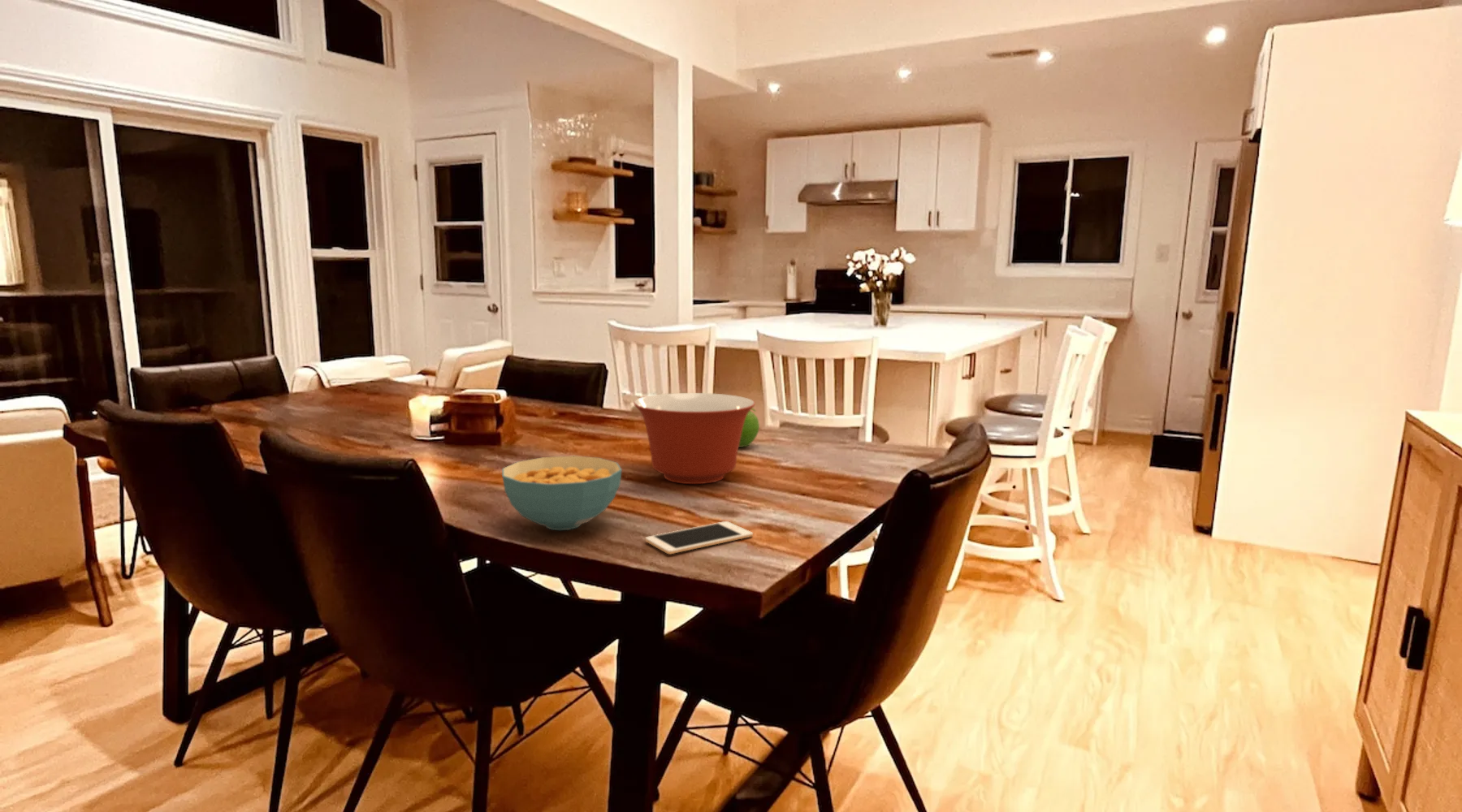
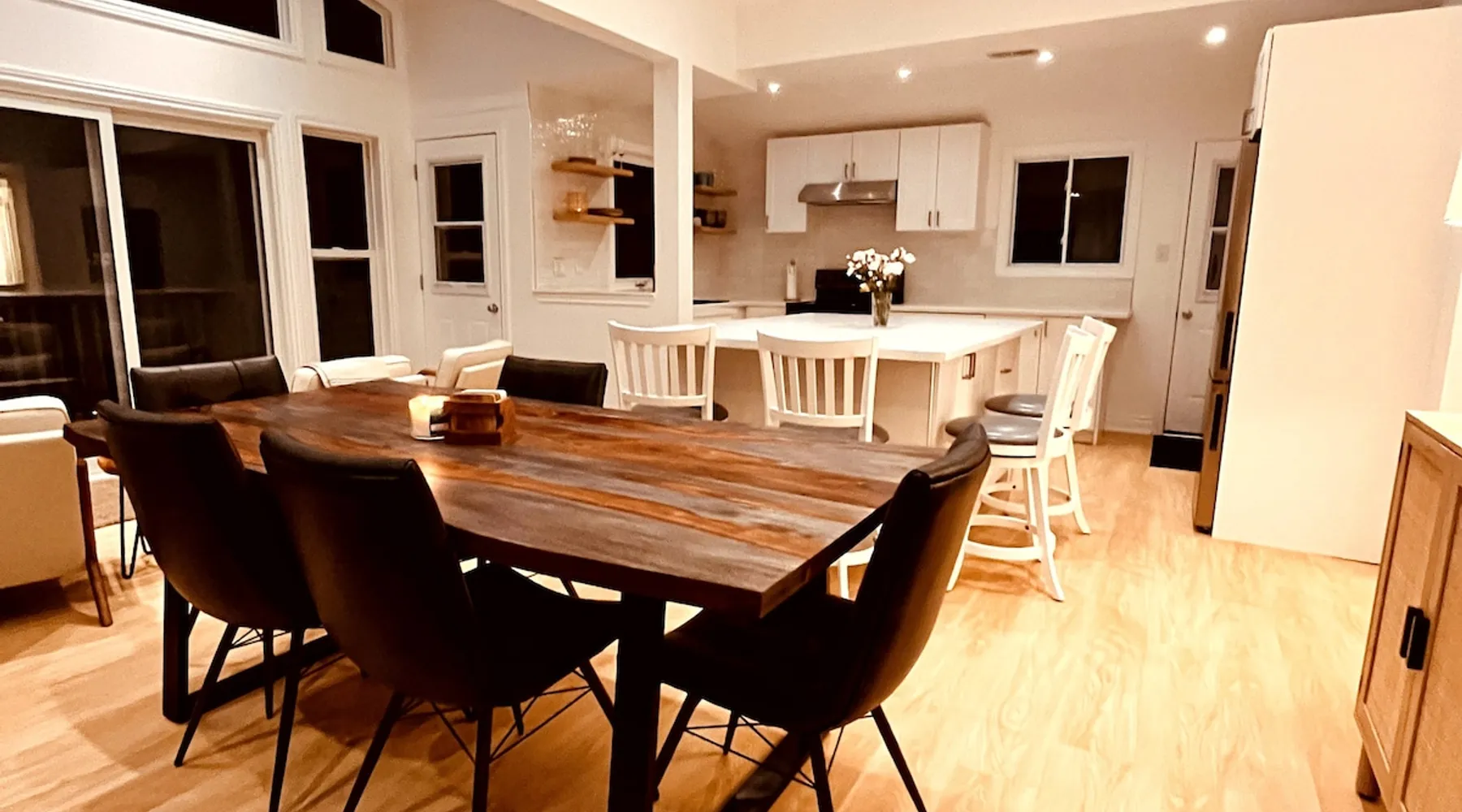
- cereal bowl [501,455,623,531]
- cell phone [645,520,754,555]
- mixing bowl [633,392,756,485]
- fruit [738,408,760,448]
